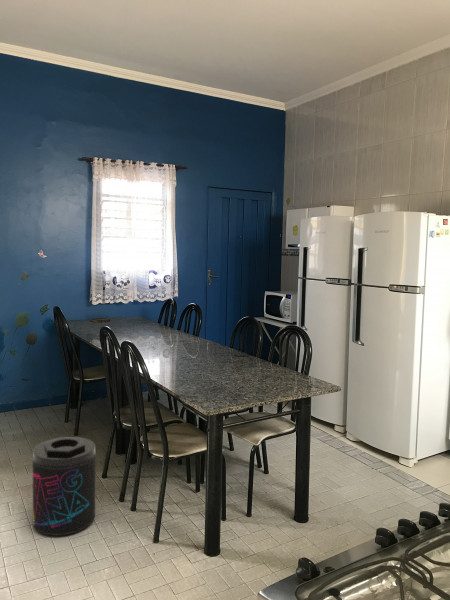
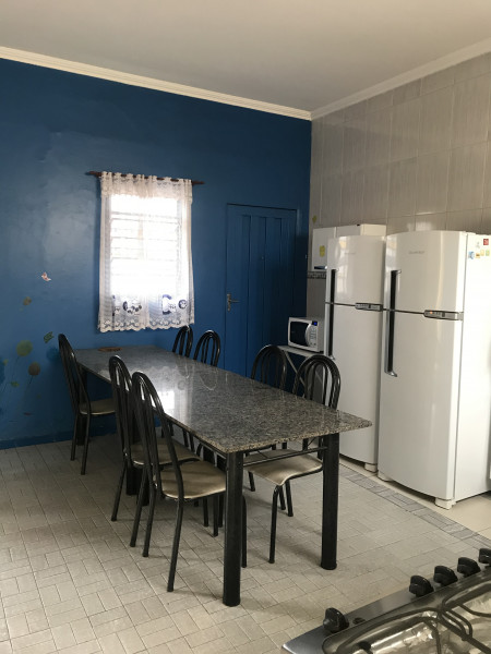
- supplement container [32,436,96,537]
